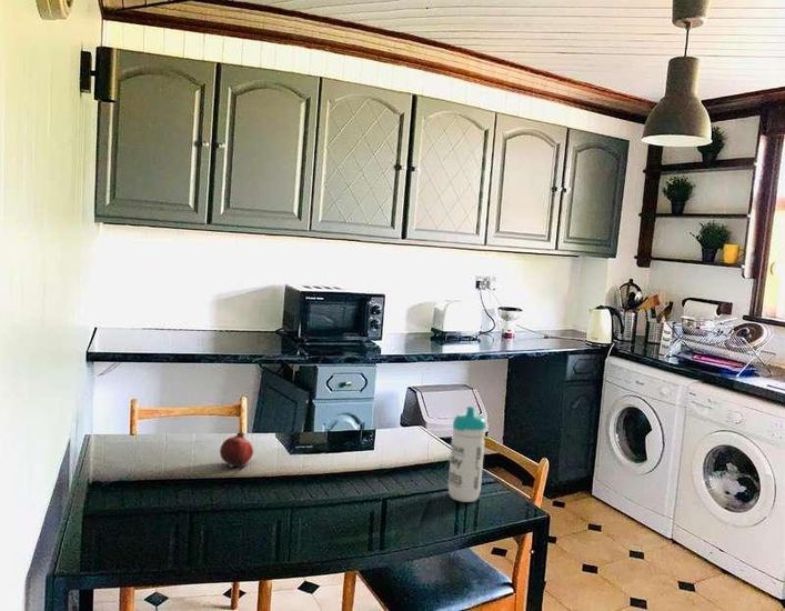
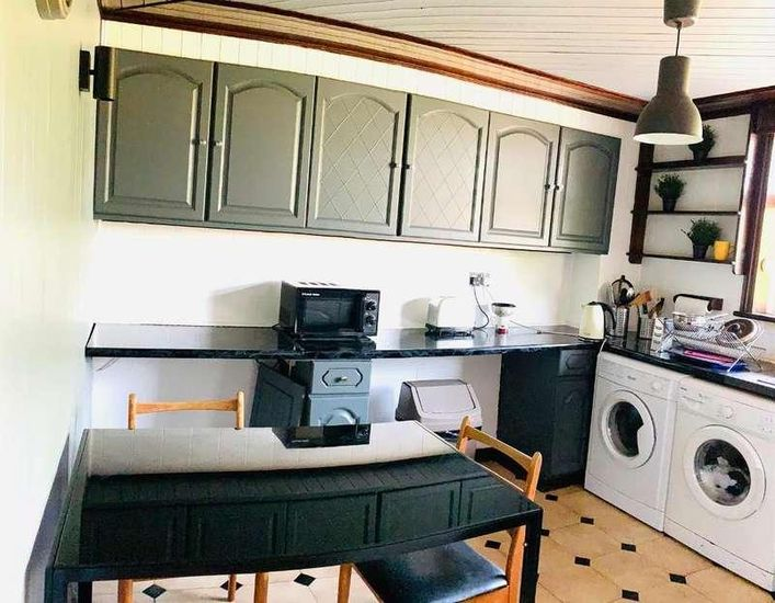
- fruit [219,430,254,469]
- water bottle [447,405,487,503]
